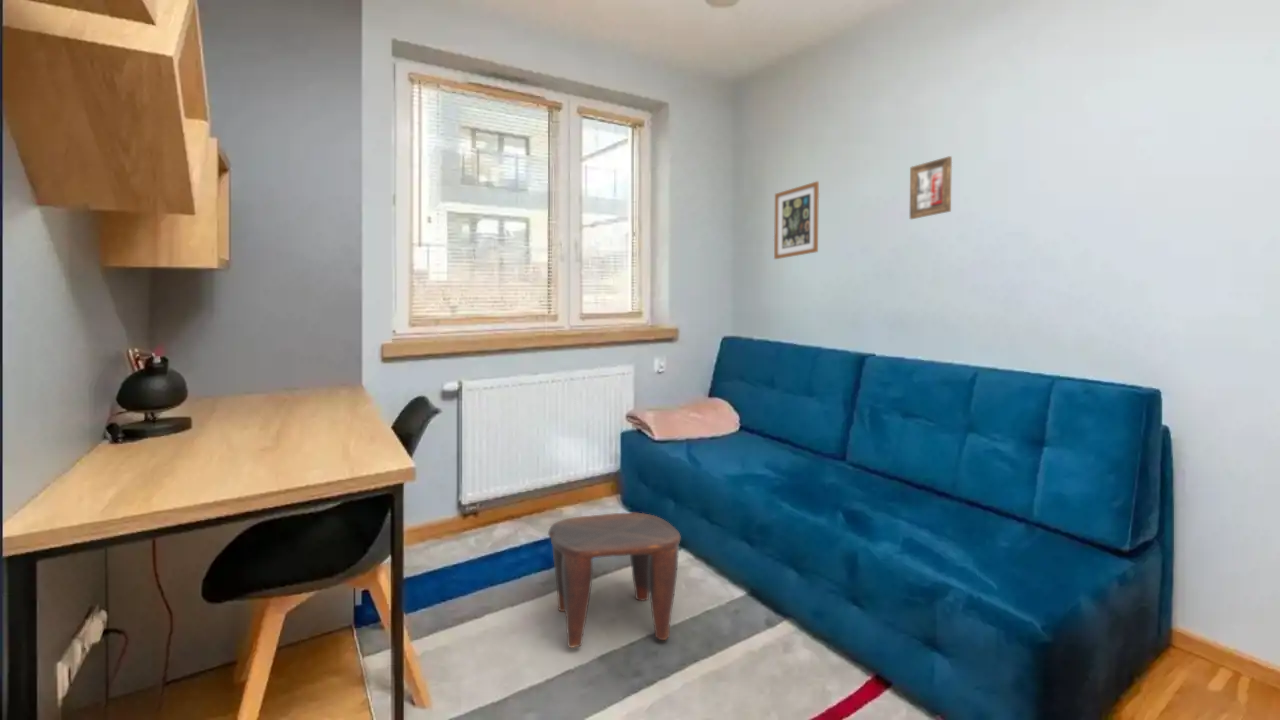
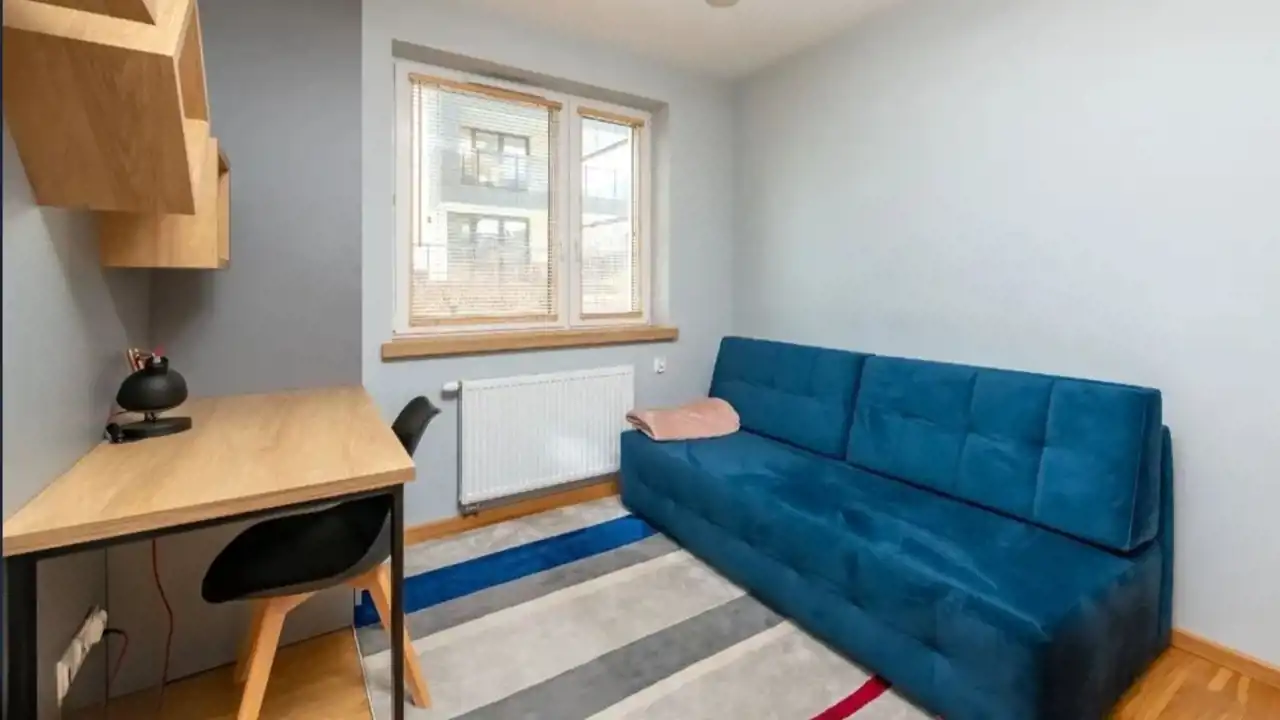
- stool [547,512,681,649]
- picture frame [909,155,953,220]
- wall art [773,180,820,260]
